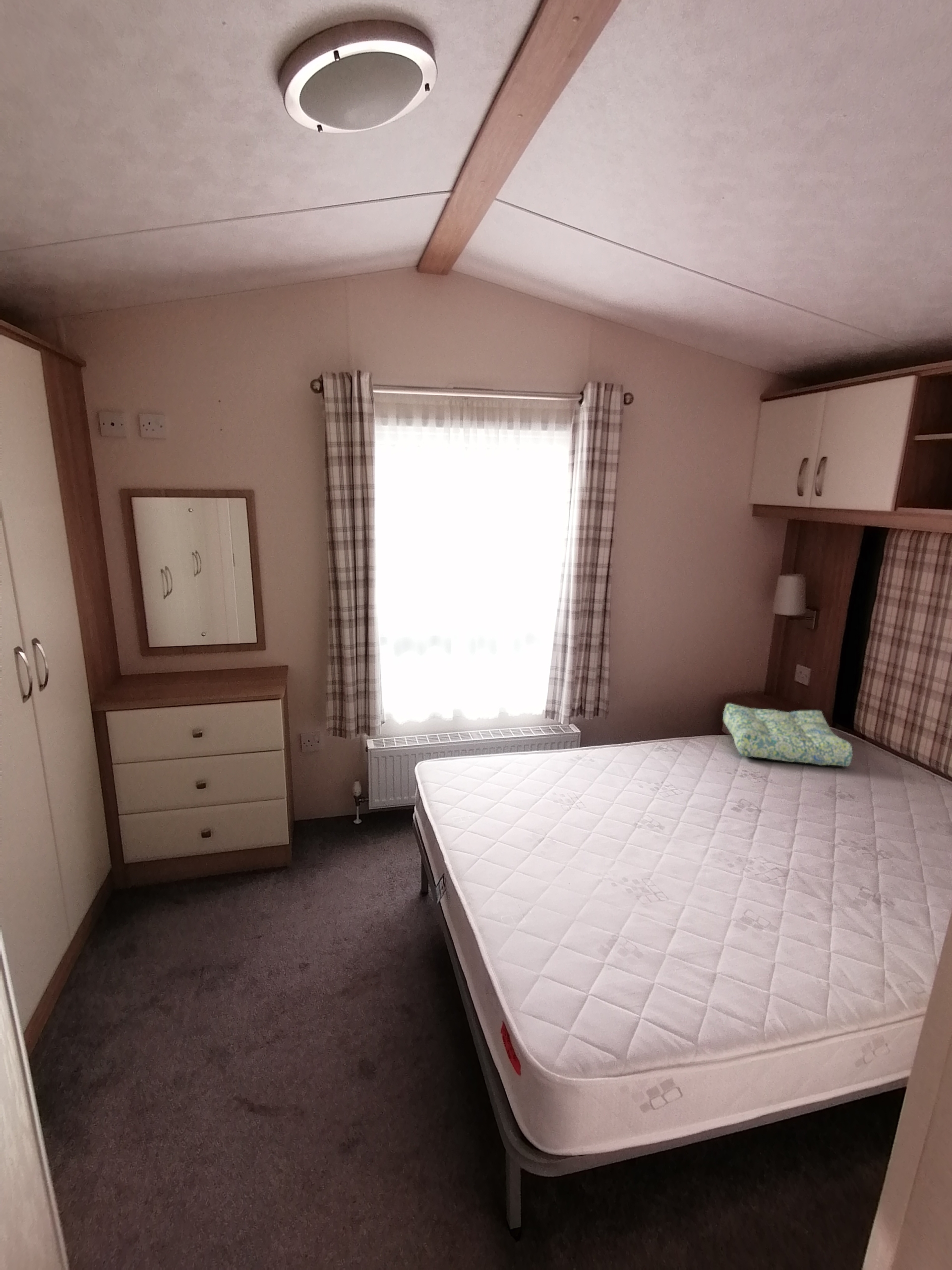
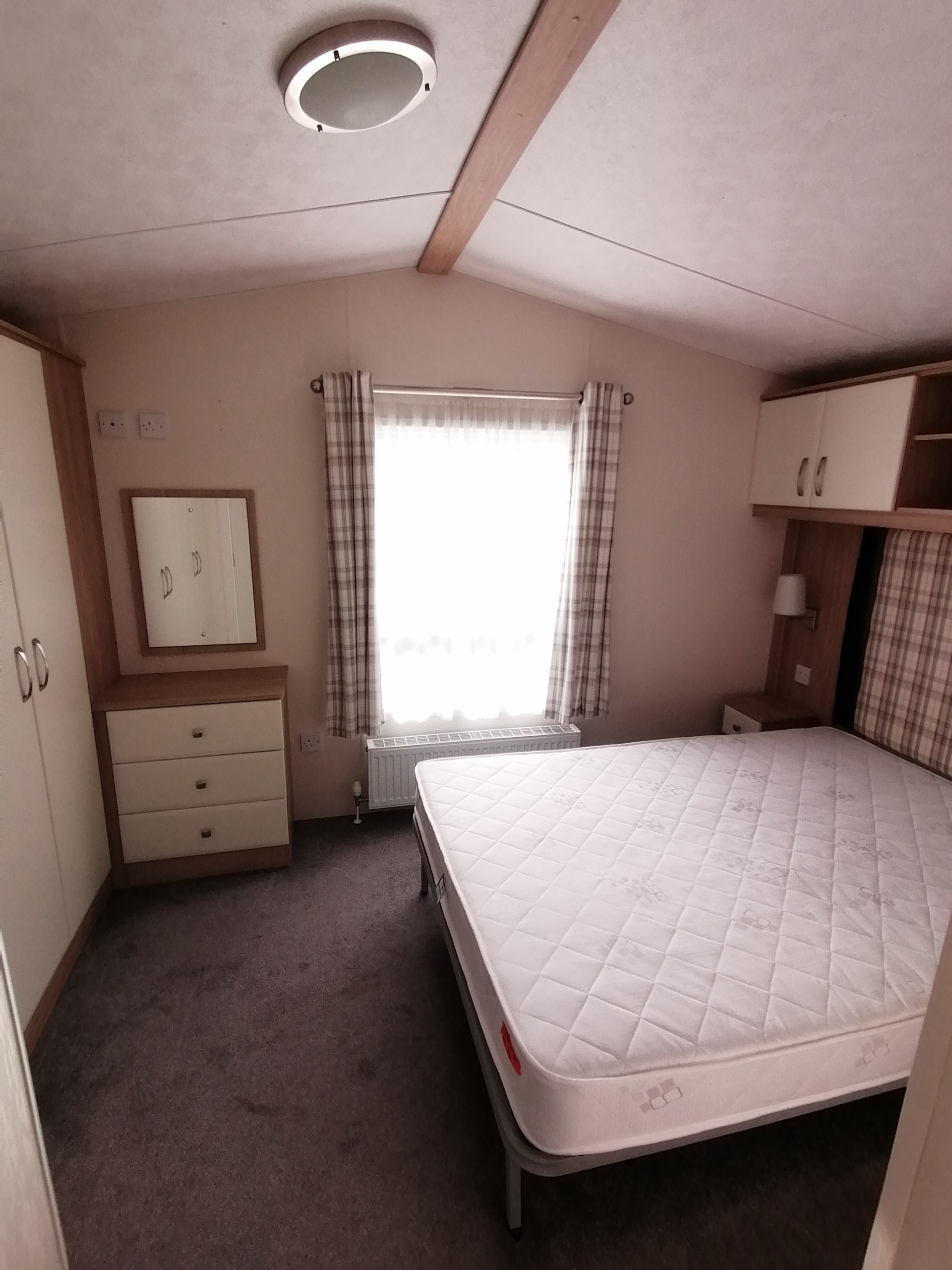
- seat cushion [722,702,853,767]
